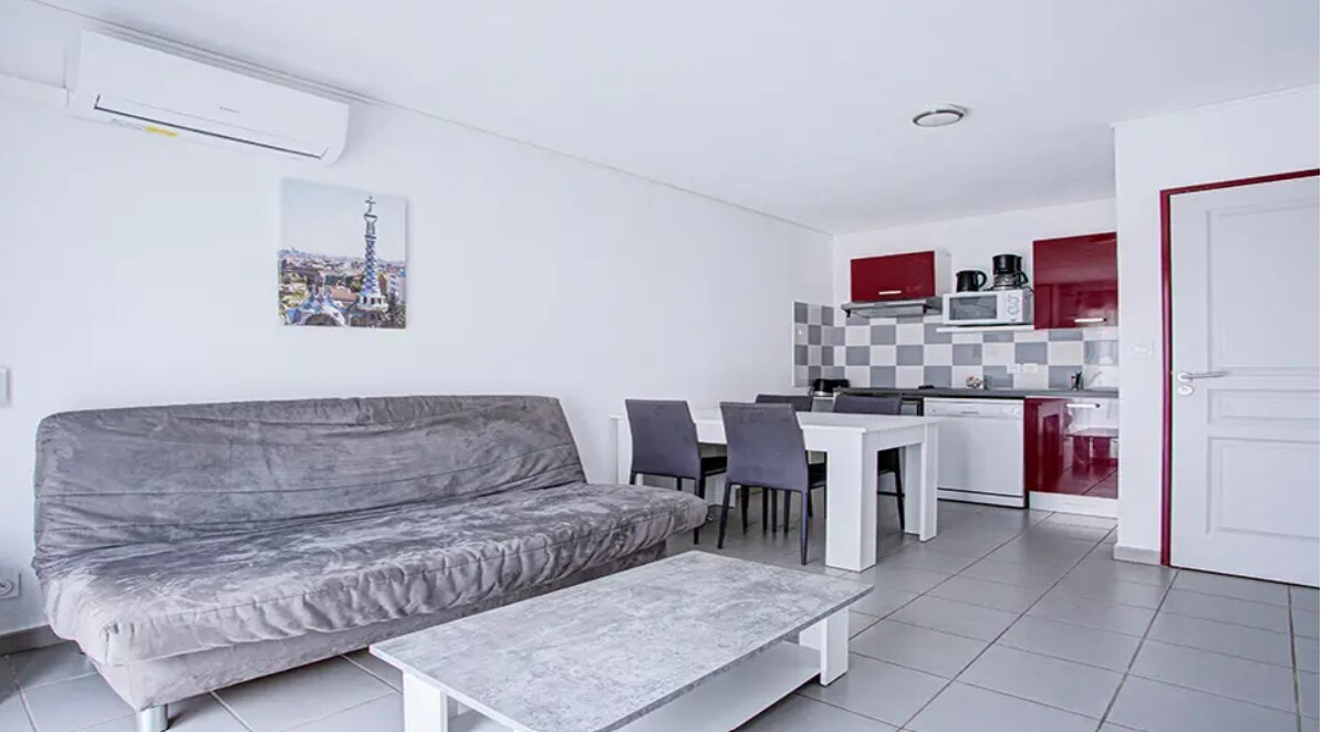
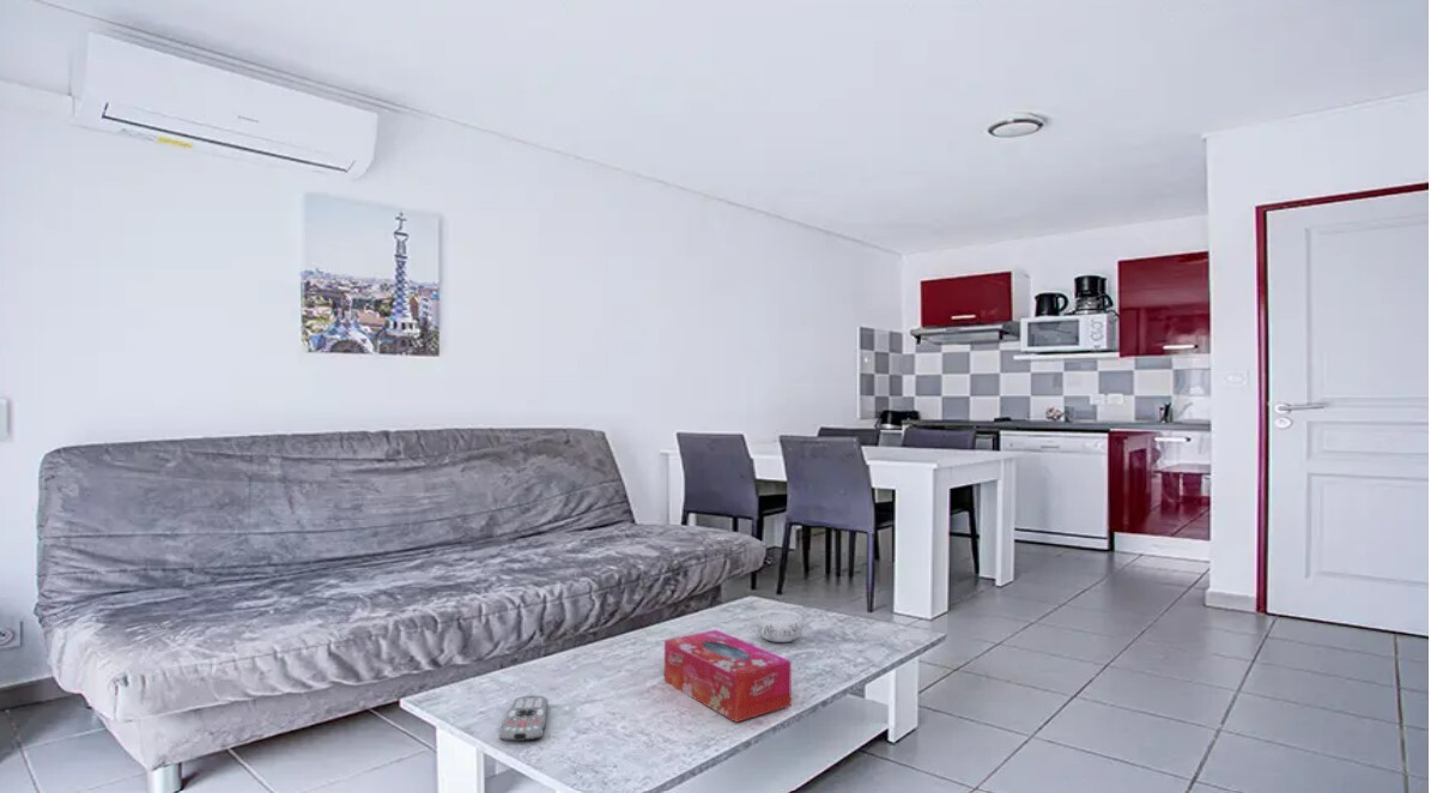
+ tissue box [663,629,793,724]
+ decorative bowl [756,610,804,643]
+ remote control [498,695,548,743]
